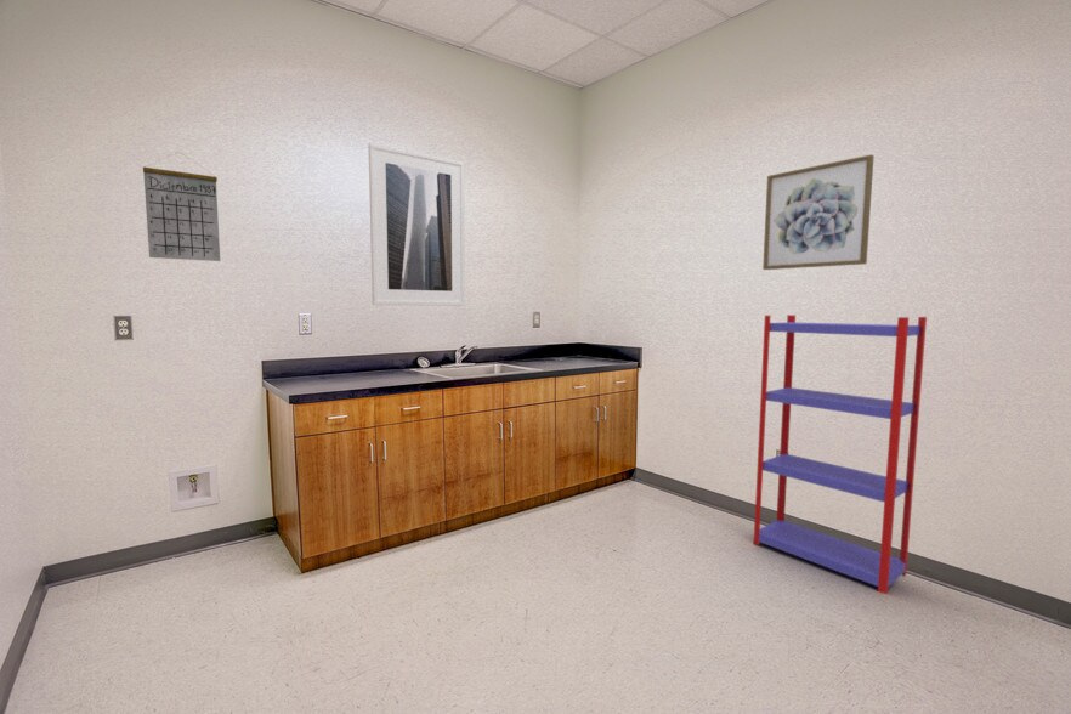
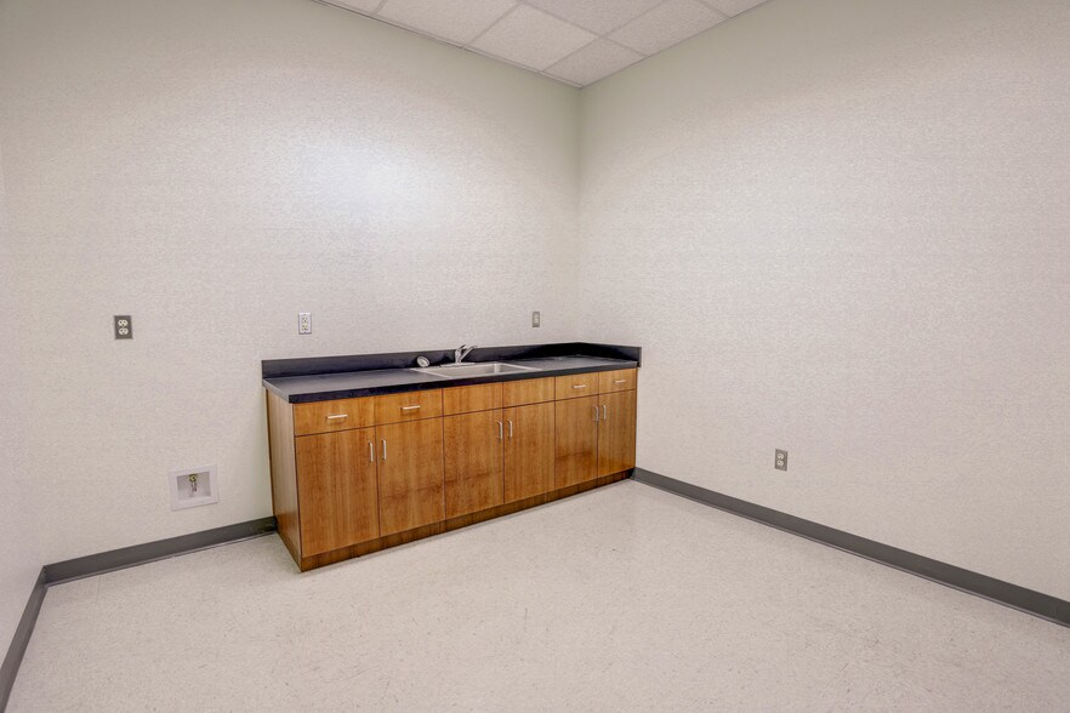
- calendar [142,151,221,262]
- wall art [761,153,875,271]
- shelving unit [753,313,928,595]
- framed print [367,142,466,307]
